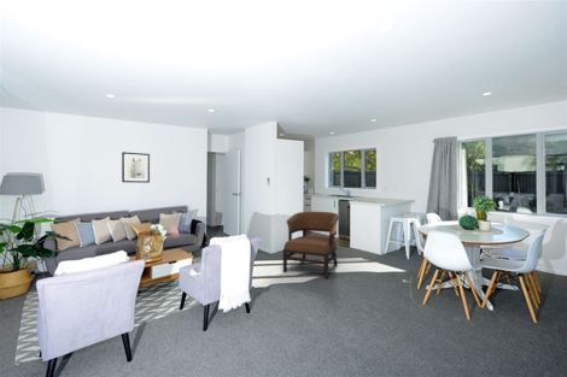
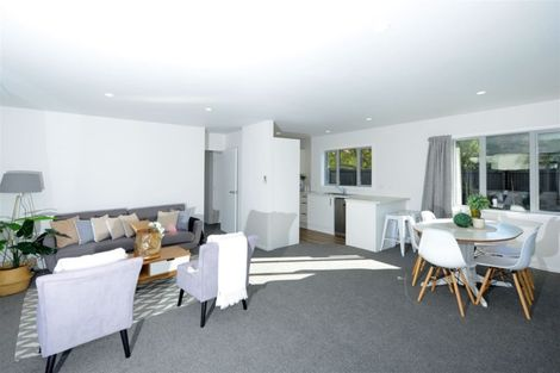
- wall art [121,151,151,184]
- armchair [282,211,340,279]
